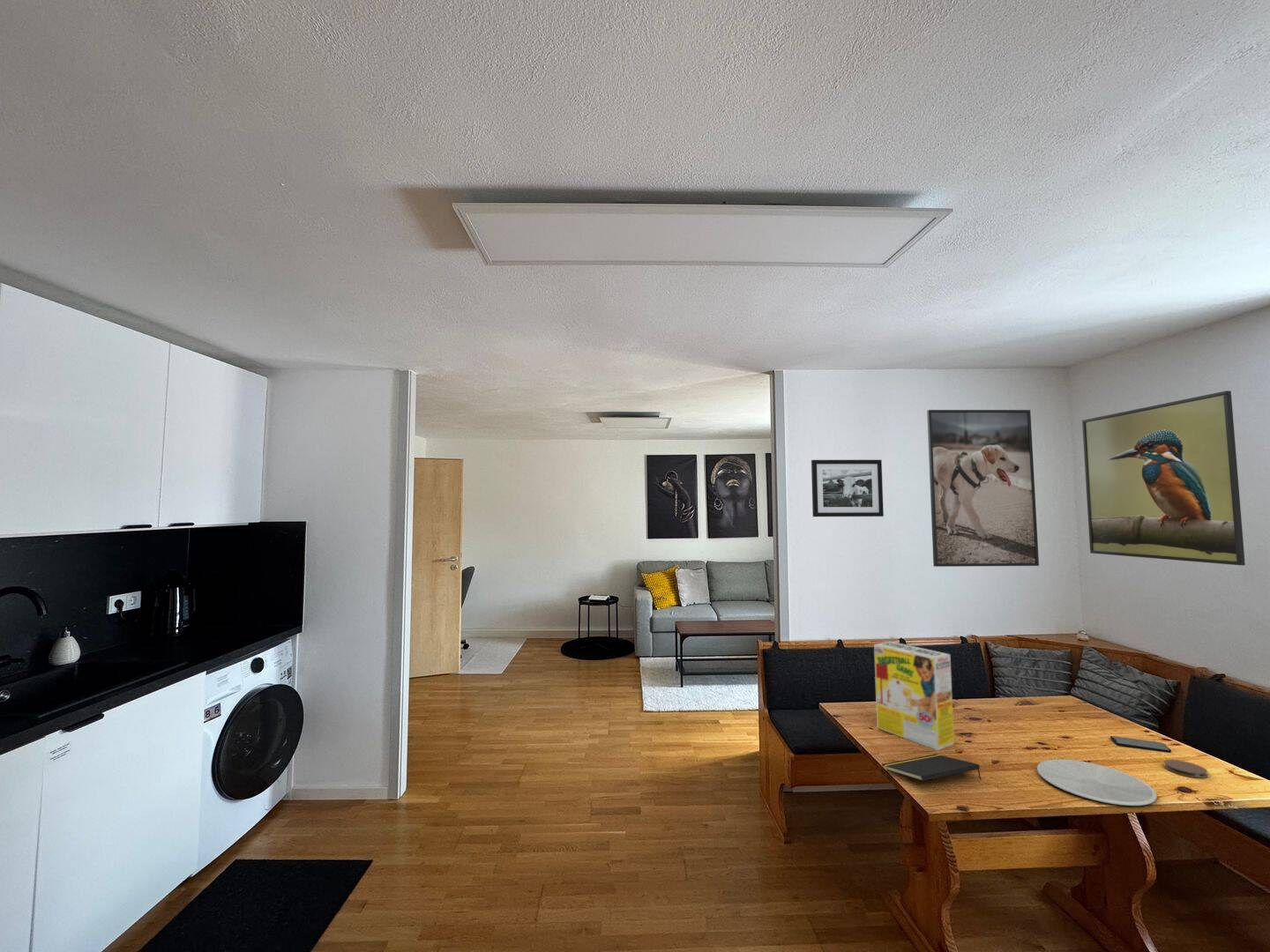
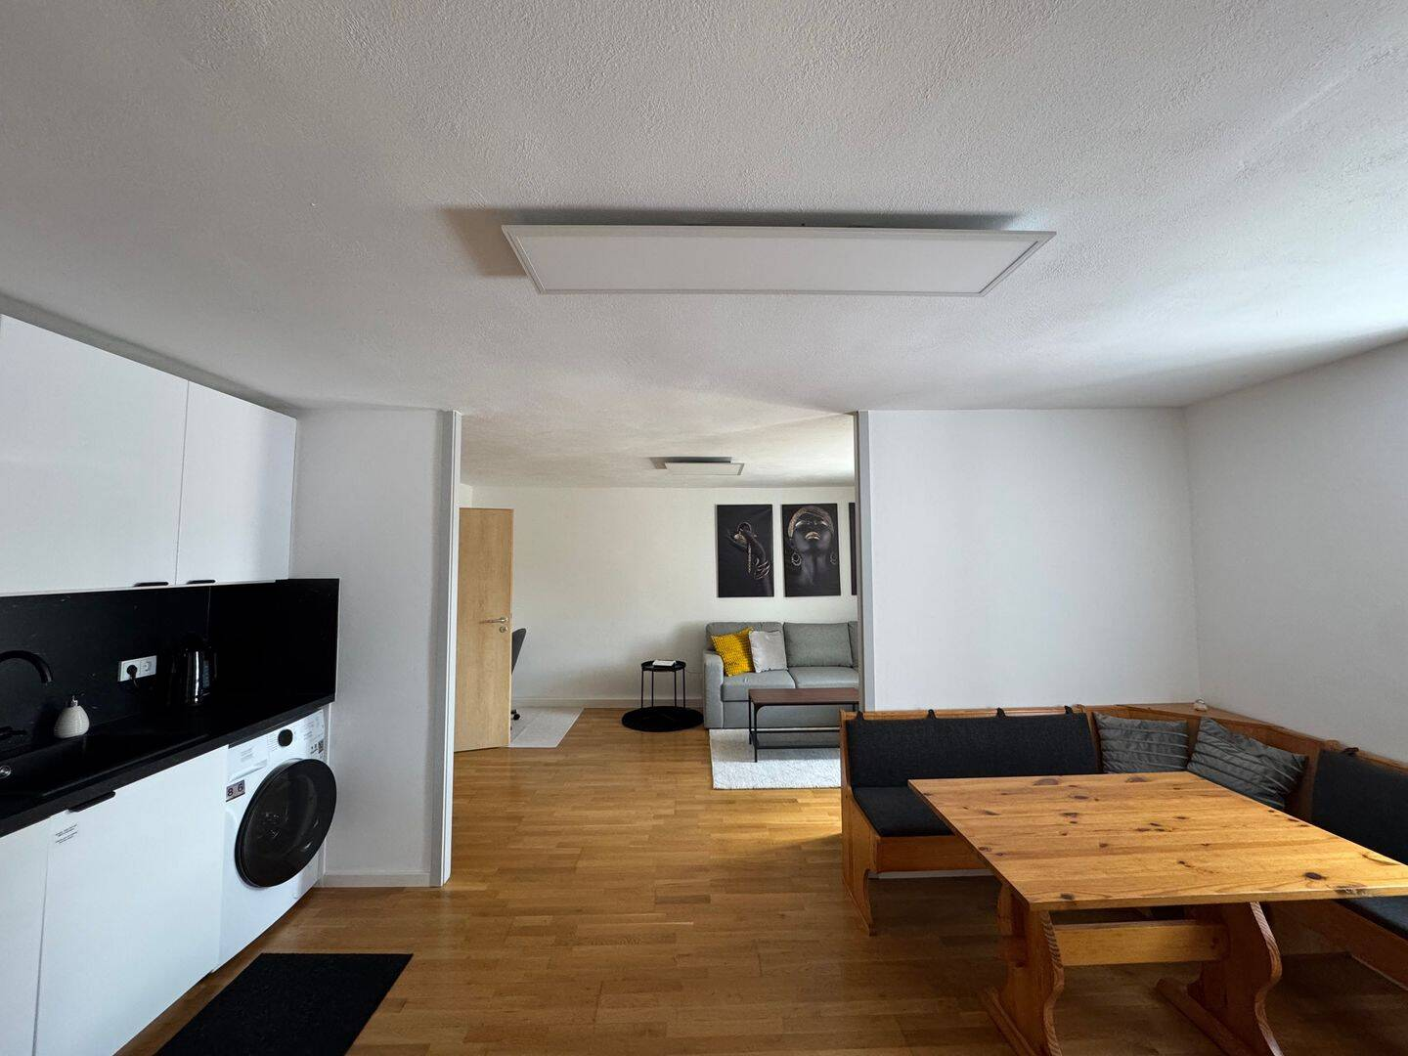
- picture frame [811,459,885,517]
- cereal box [873,641,955,751]
- notepad [881,754,982,782]
- plate [1036,759,1158,807]
- coaster [1163,759,1209,779]
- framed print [1081,390,1246,566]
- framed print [926,409,1040,568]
- smartphone [1109,735,1172,753]
